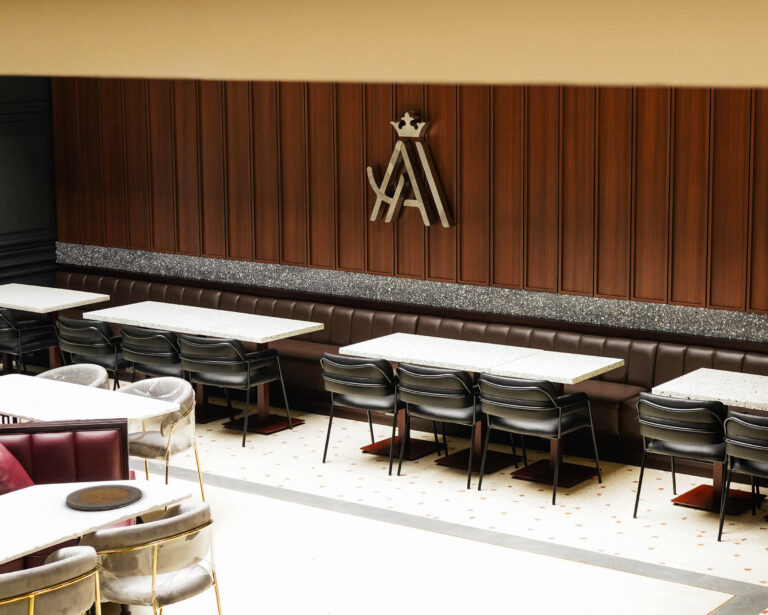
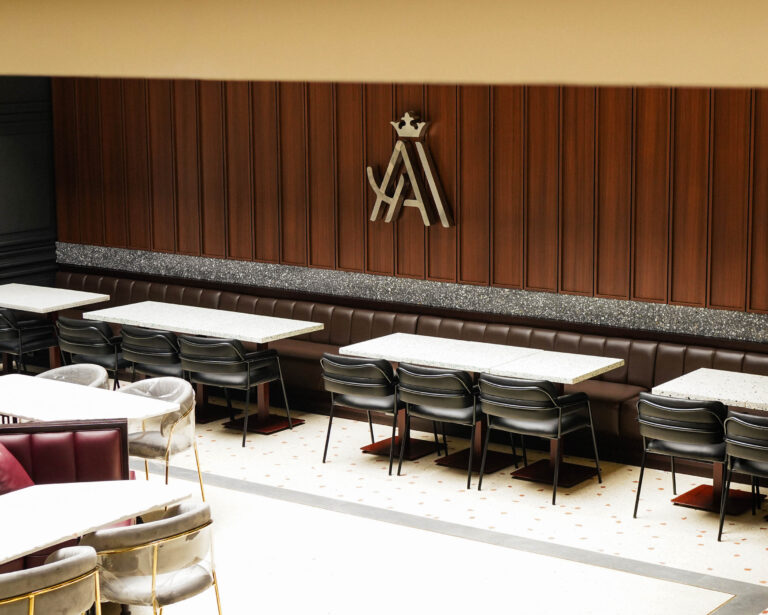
- plate [65,484,143,511]
